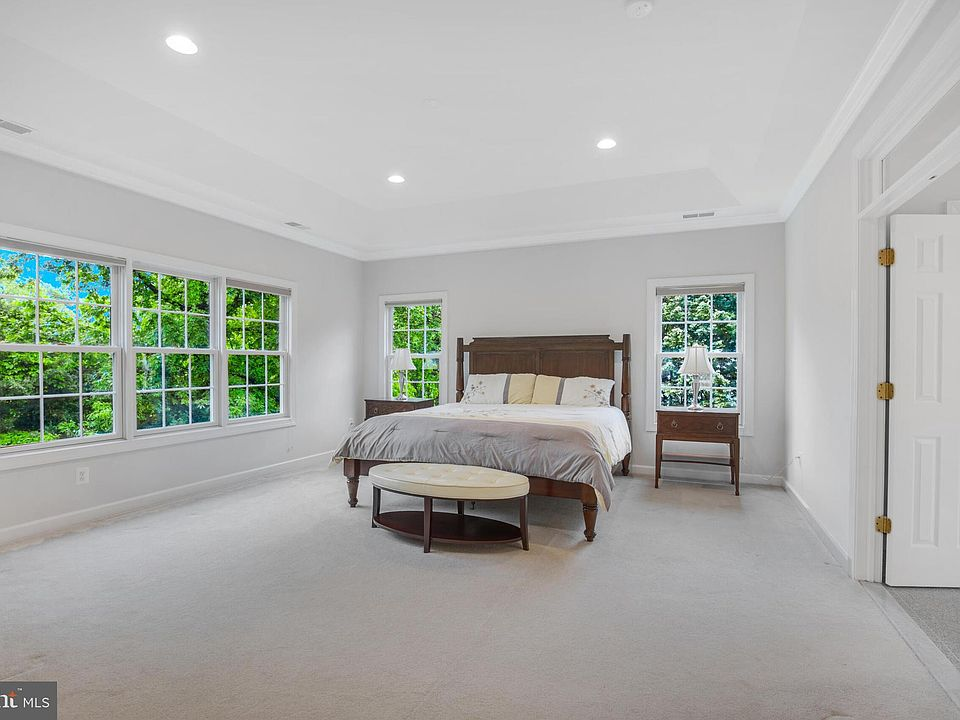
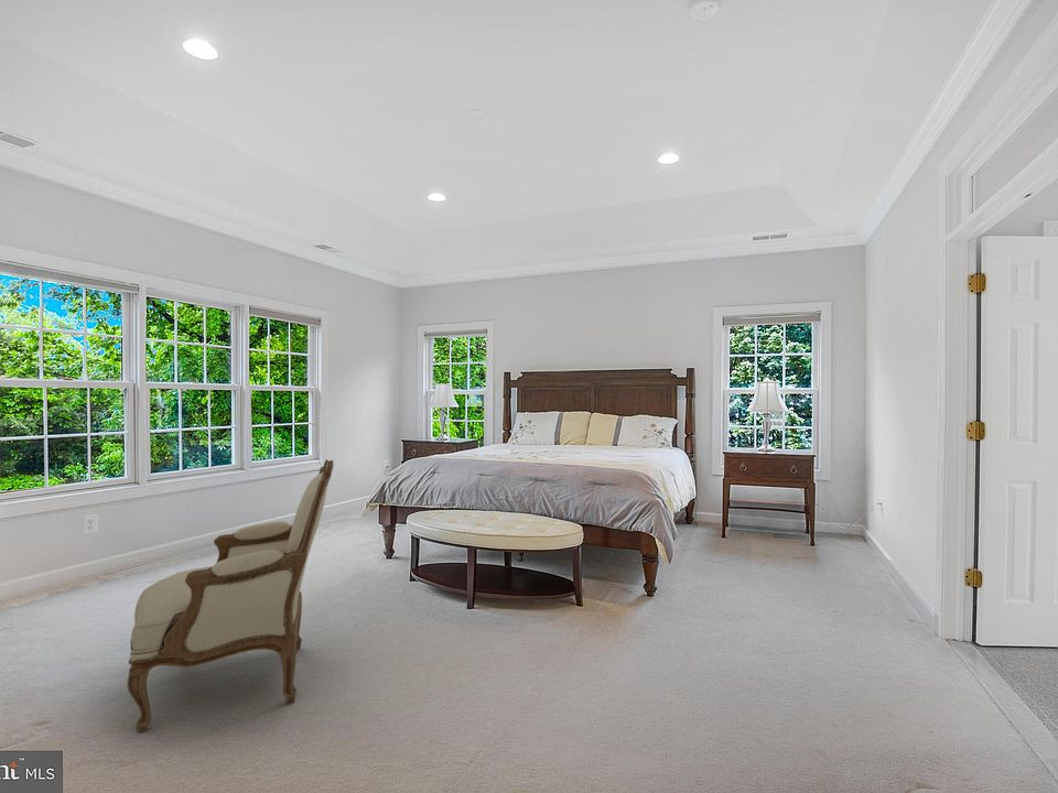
+ armchair [126,458,335,734]
